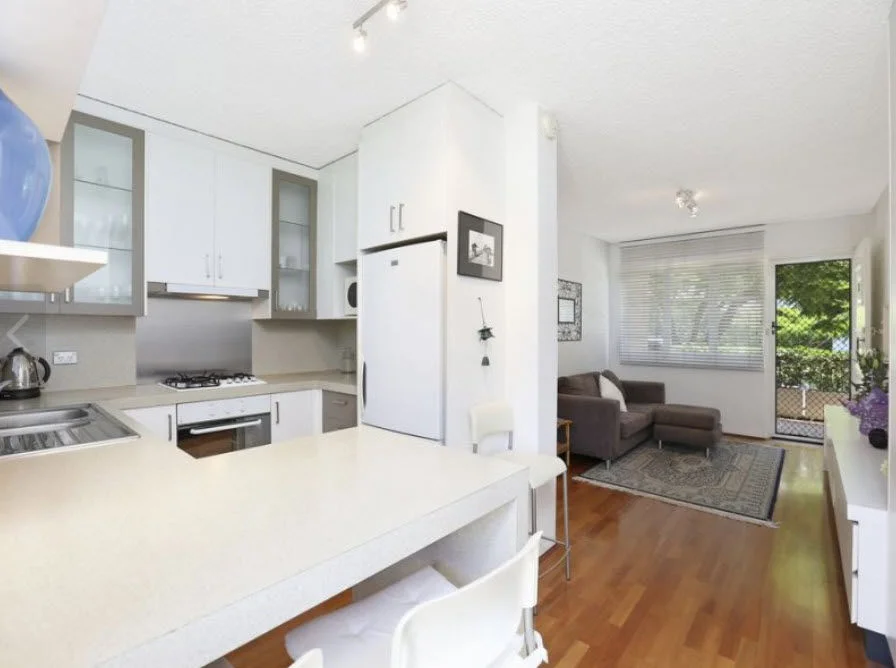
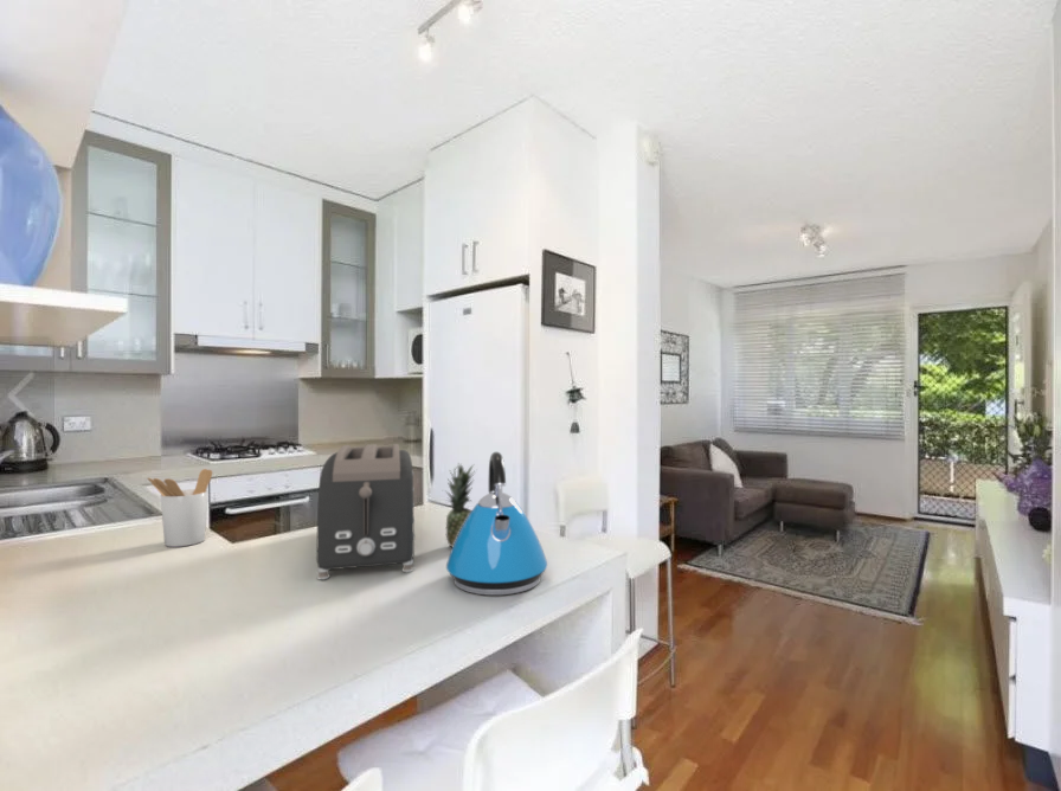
+ toaster [315,443,416,580]
+ kettle [445,451,548,597]
+ utensil holder [147,468,213,548]
+ fruit [442,463,477,548]
